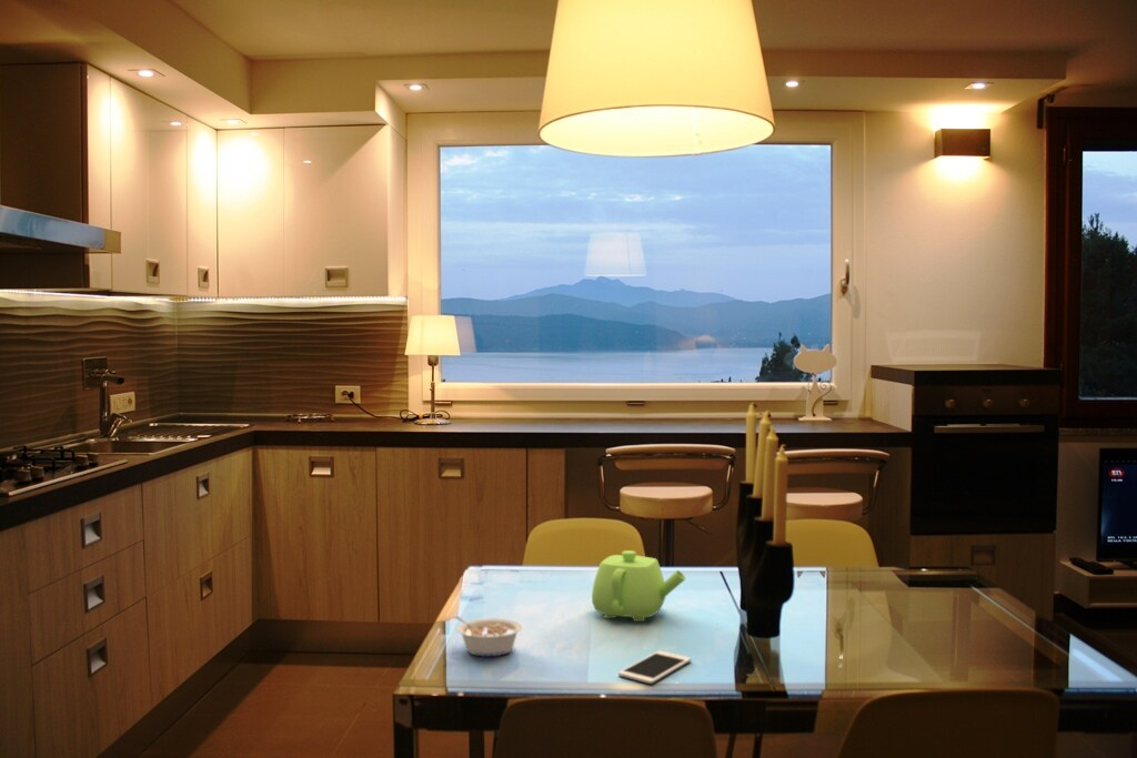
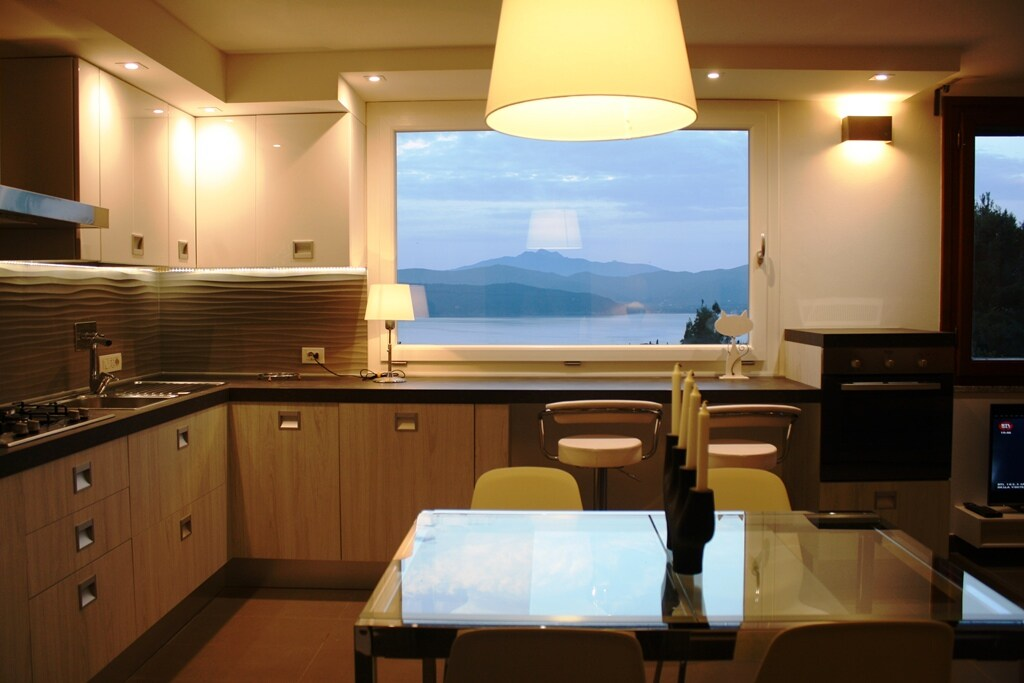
- teapot [591,549,686,623]
- cell phone [617,649,693,685]
- legume [452,614,524,657]
